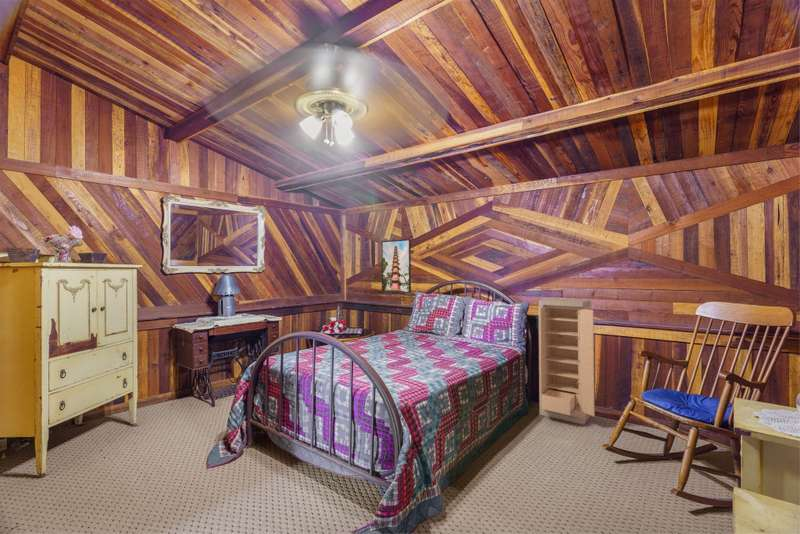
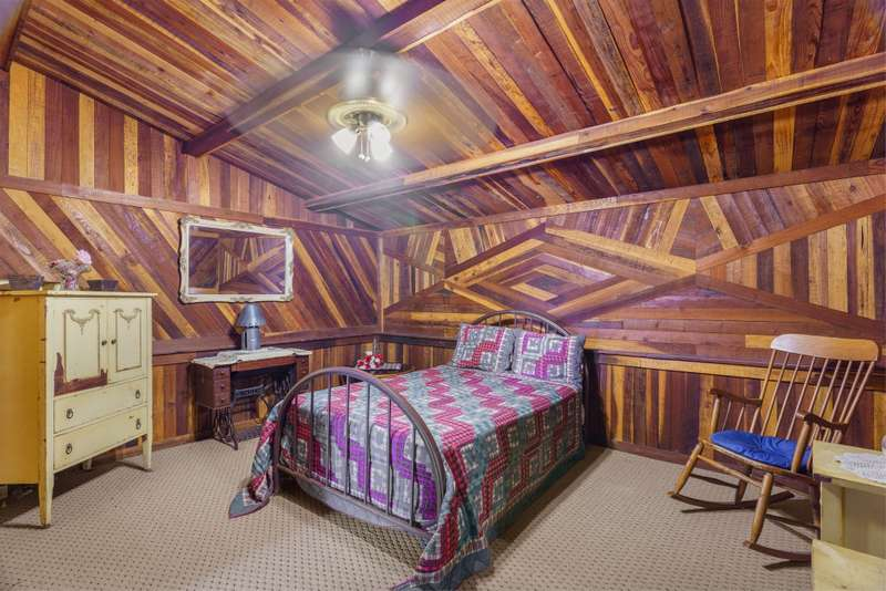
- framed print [381,238,412,294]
- storage cabinet [538,297,596,426]
